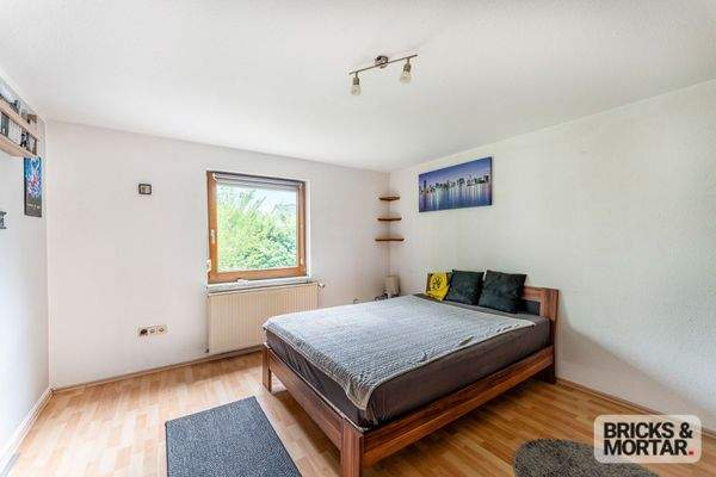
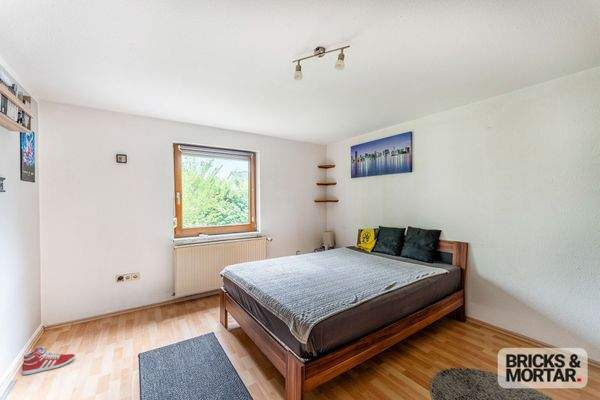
+ sneaker [21,345,76,376]
